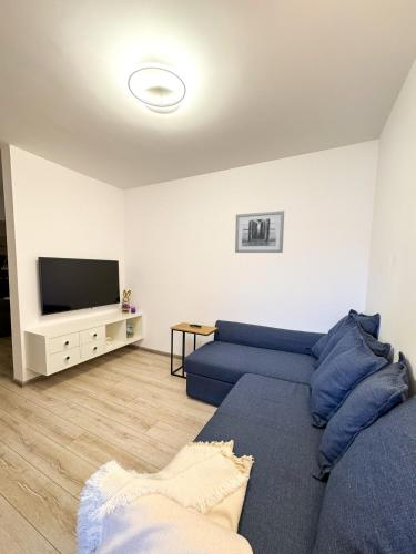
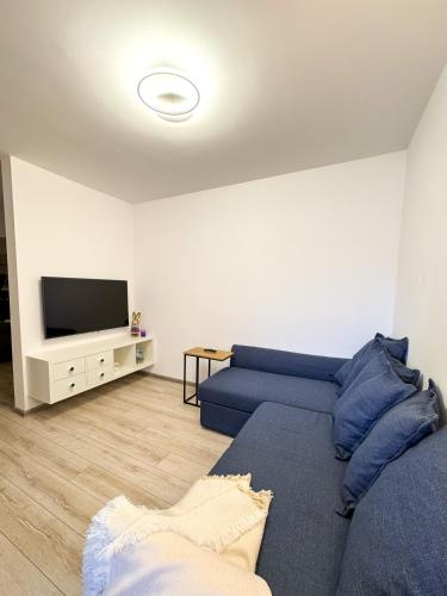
- wall art [234,209,285,254]
